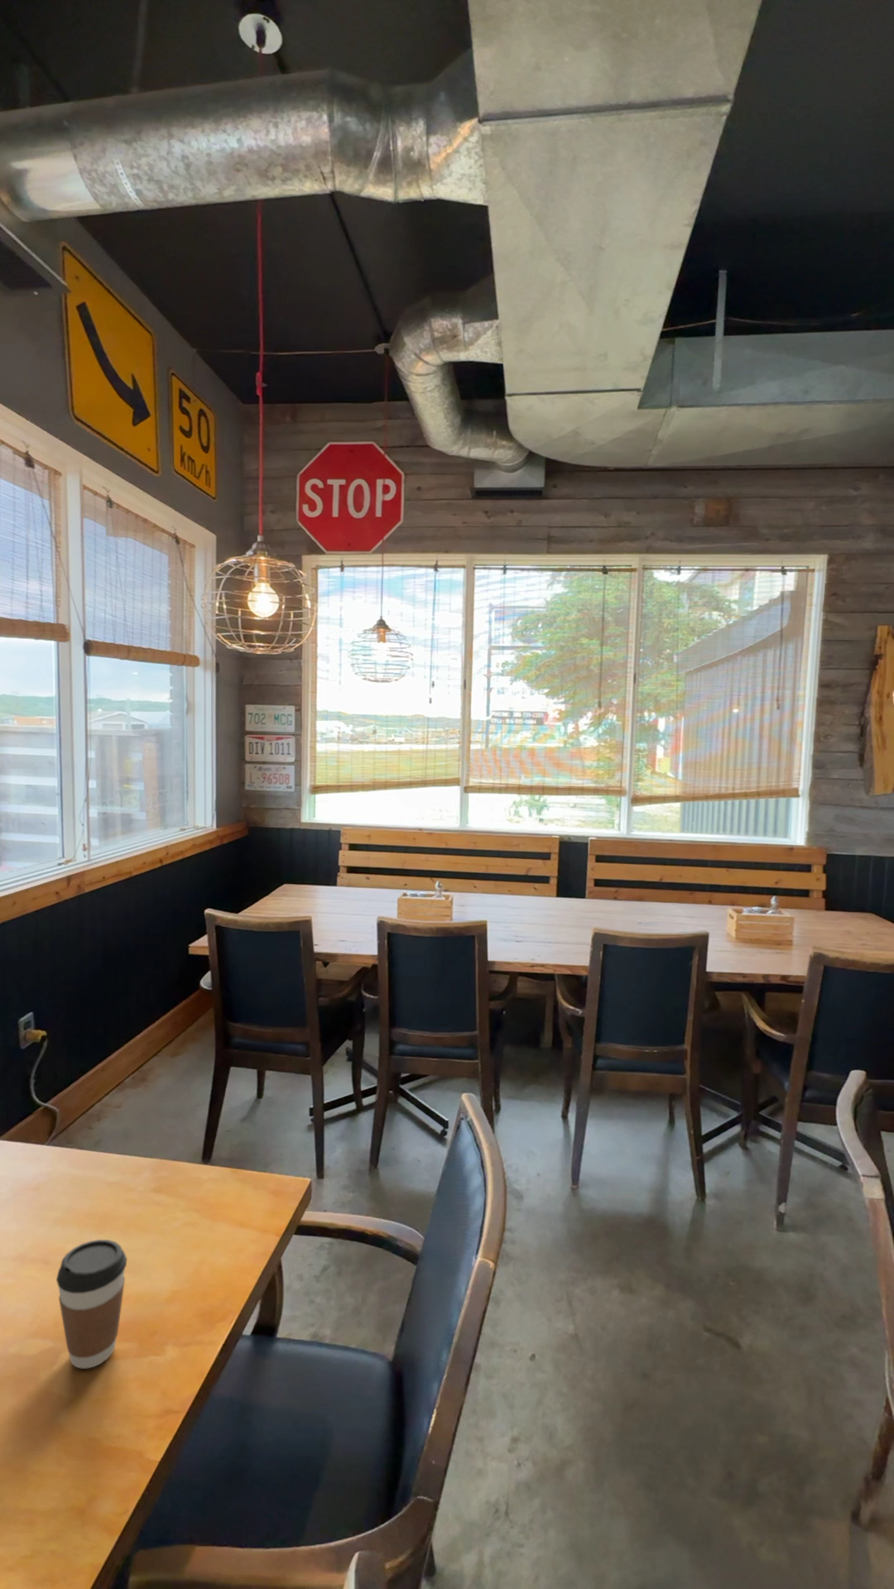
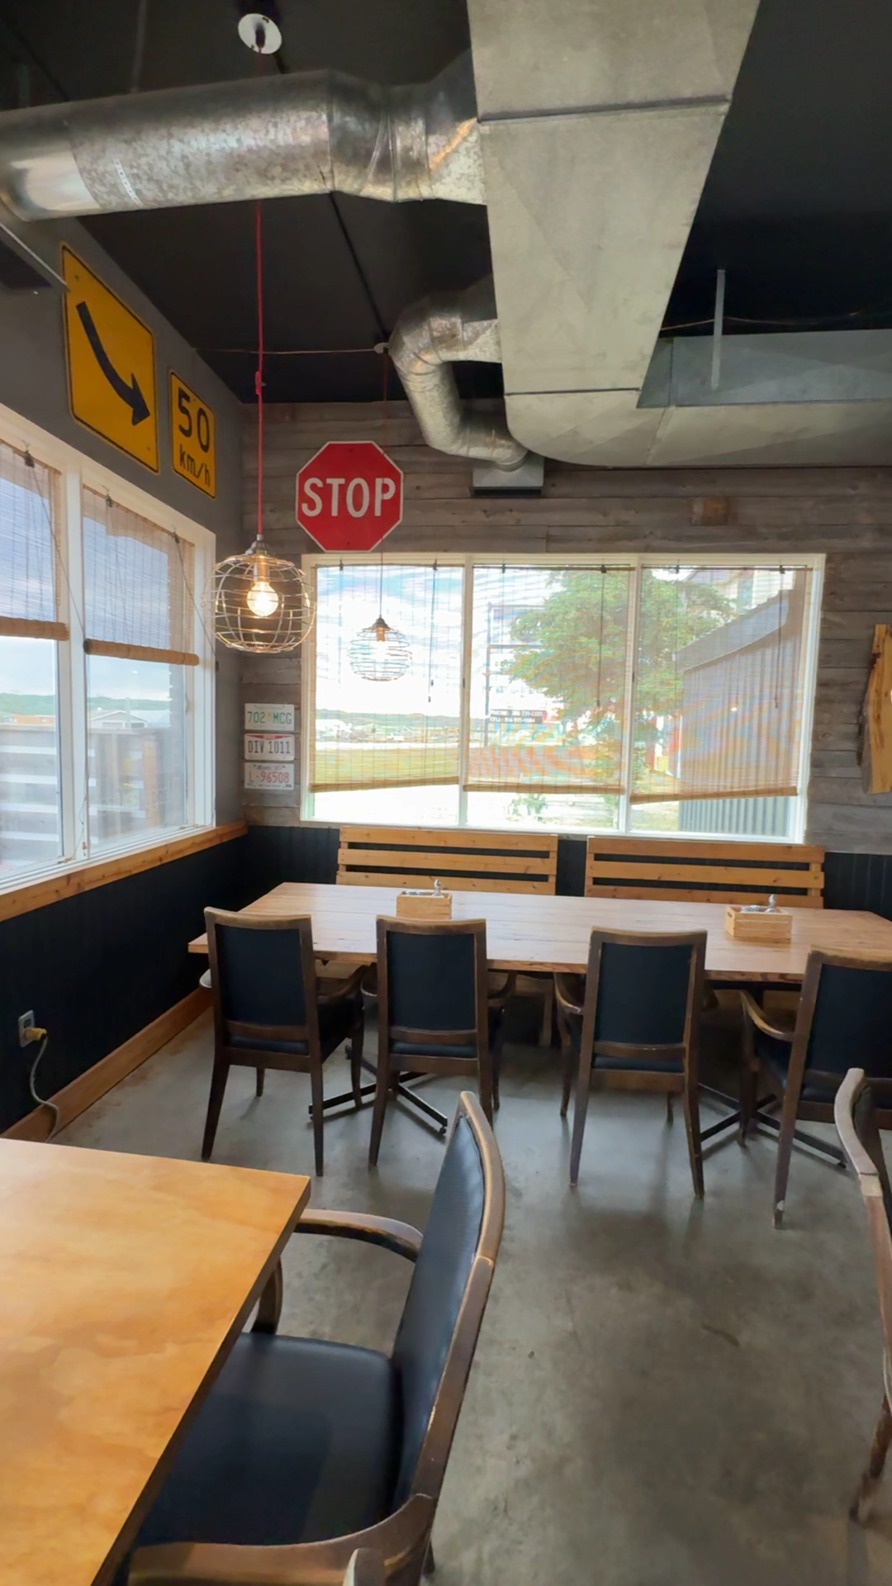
- coffee cup [56,1239,128,1369]
